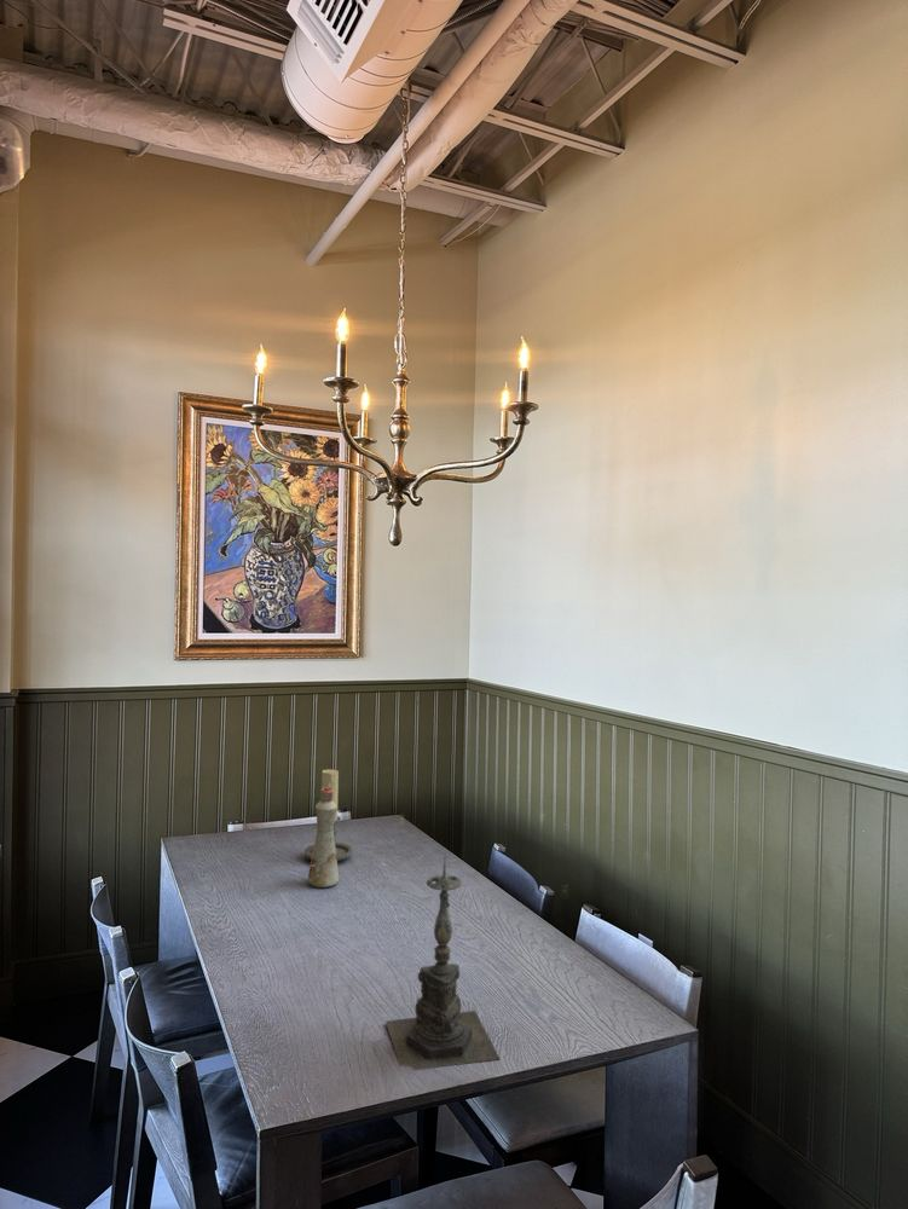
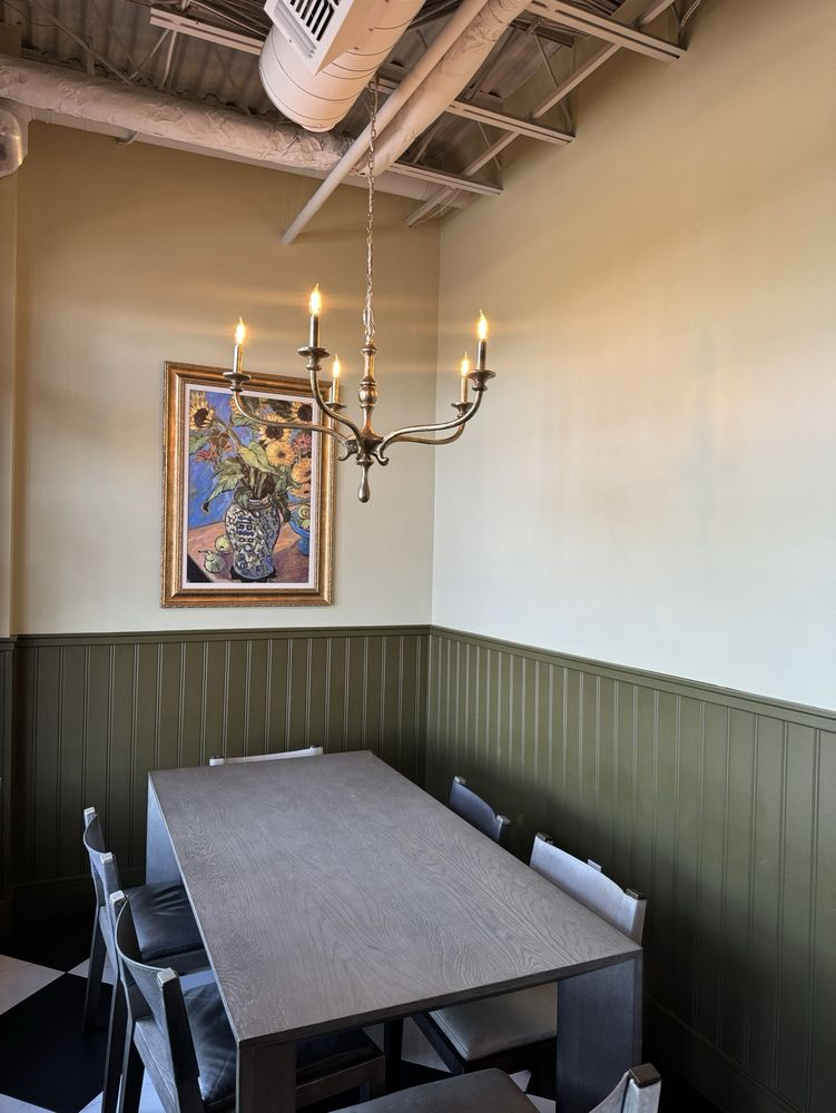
- candle holder [384,852,501,1071]
- bottle [307,787,340,889]
- candle holder [303,768,354,862]
